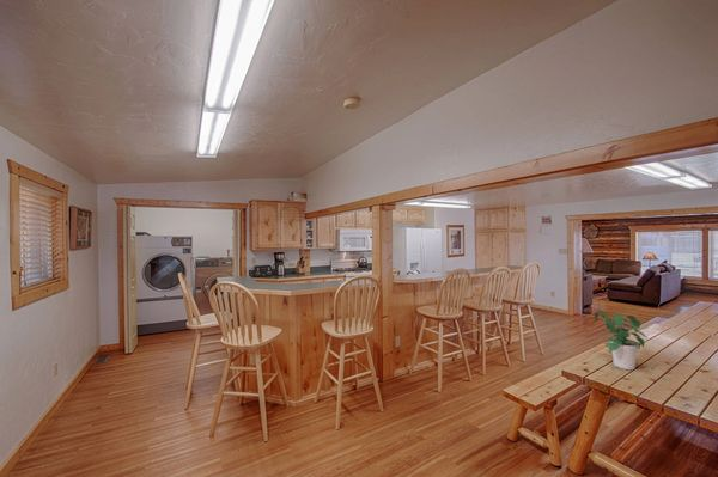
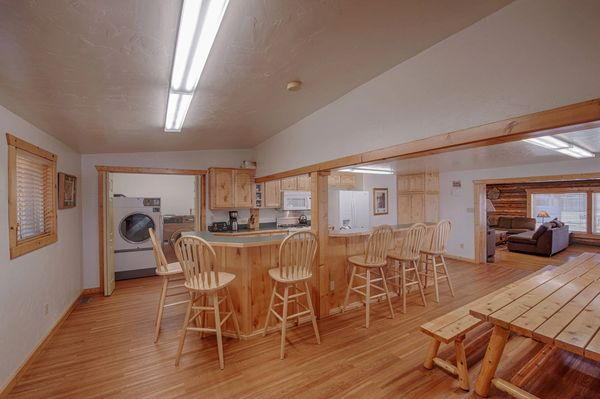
- potted plant [594,308,650,371]
